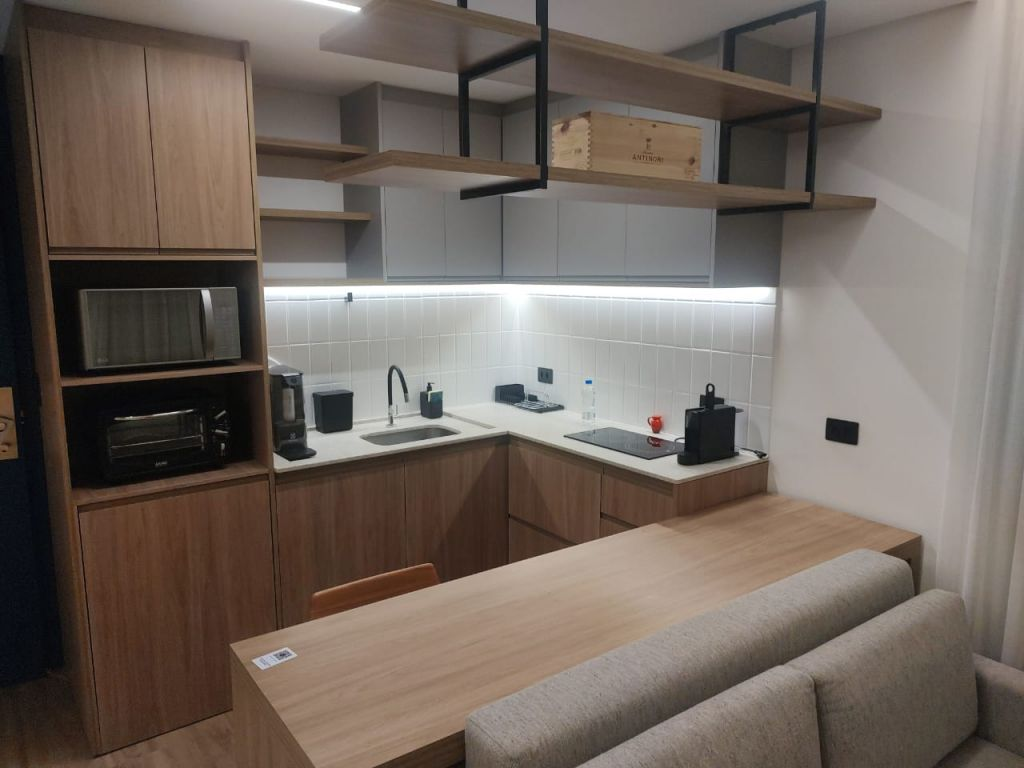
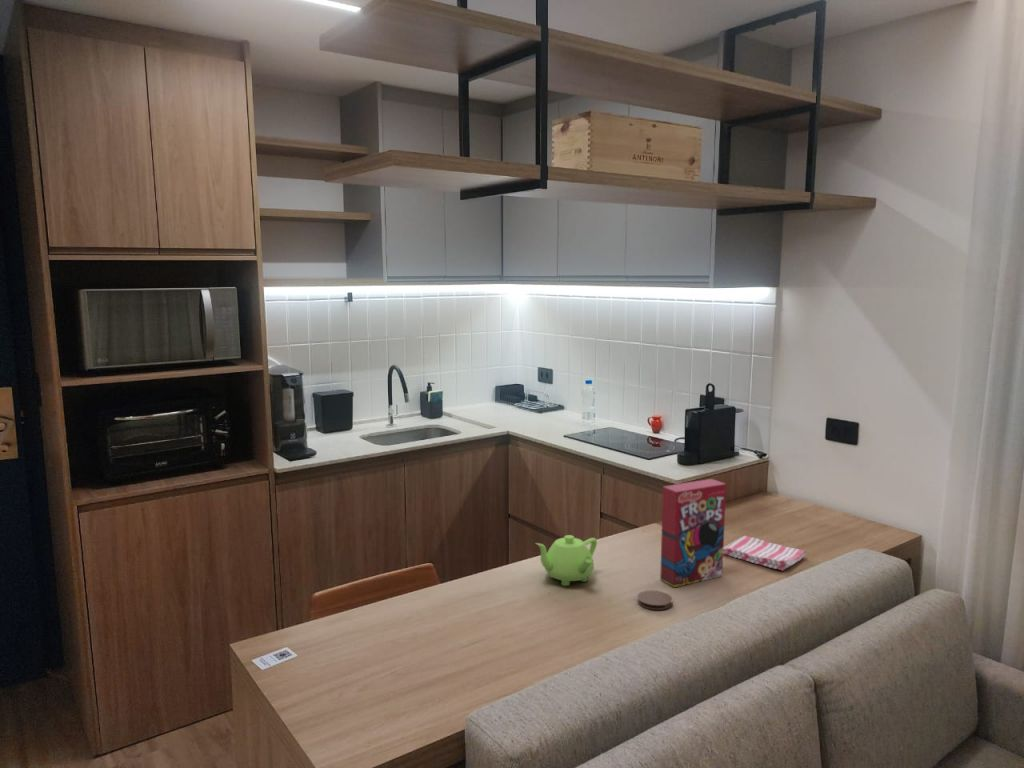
+ dish towel [723,535,807,571]
+ cereal box [659,478,727,588]
+ teapot [535,534,598,587]
+ coaster [636,589,673,611]
